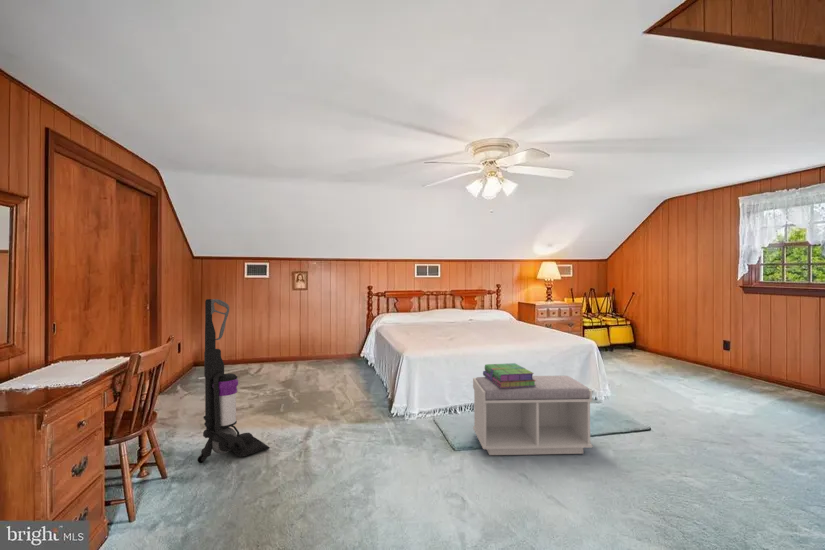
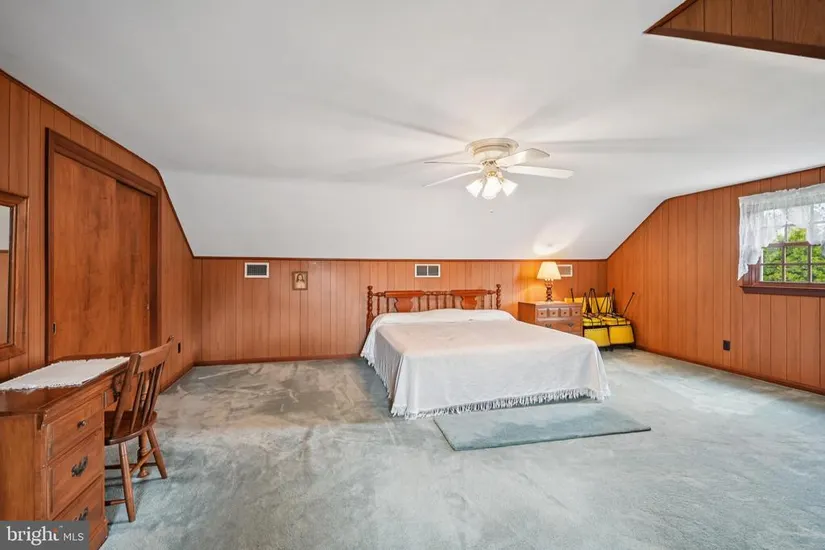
- bench [472,375,593,456]
- vacuum cleaner [196,298,271,464]
- stack of books [482,362,536,388]
